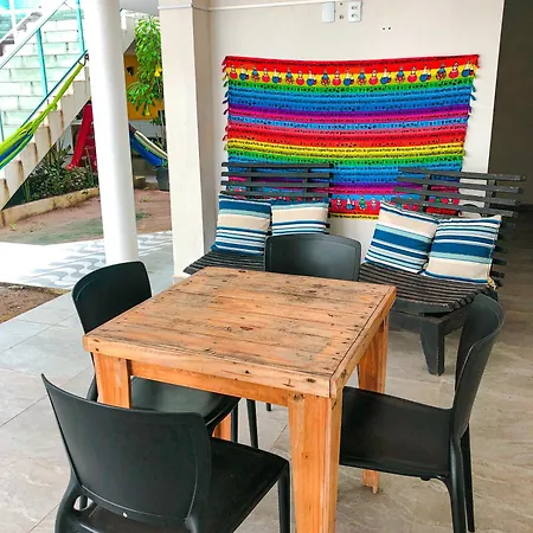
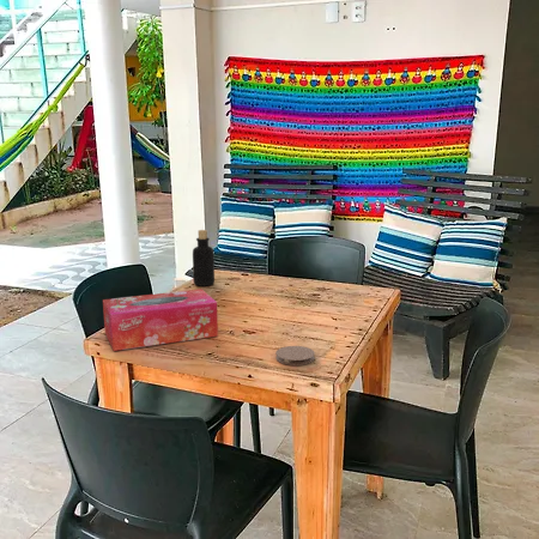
+ tissue box [102,287,219,352]
+ bottle [192,229,216,287]
+ coaster [274,345,316,367]
